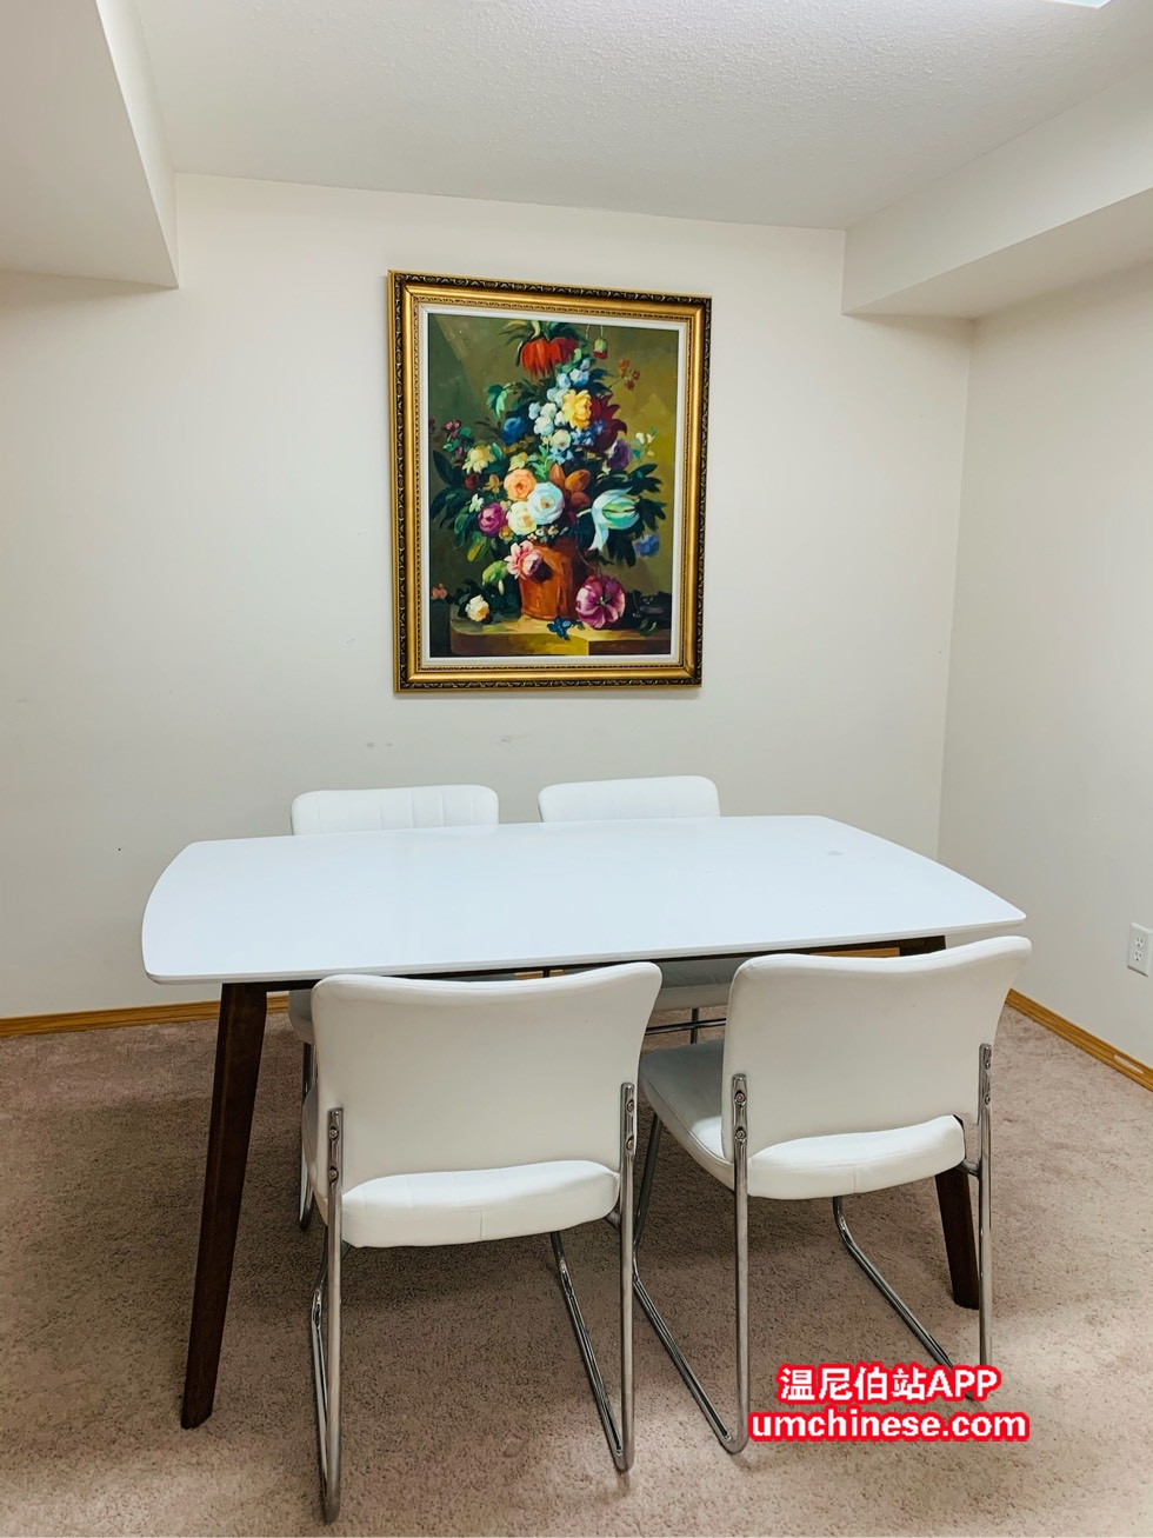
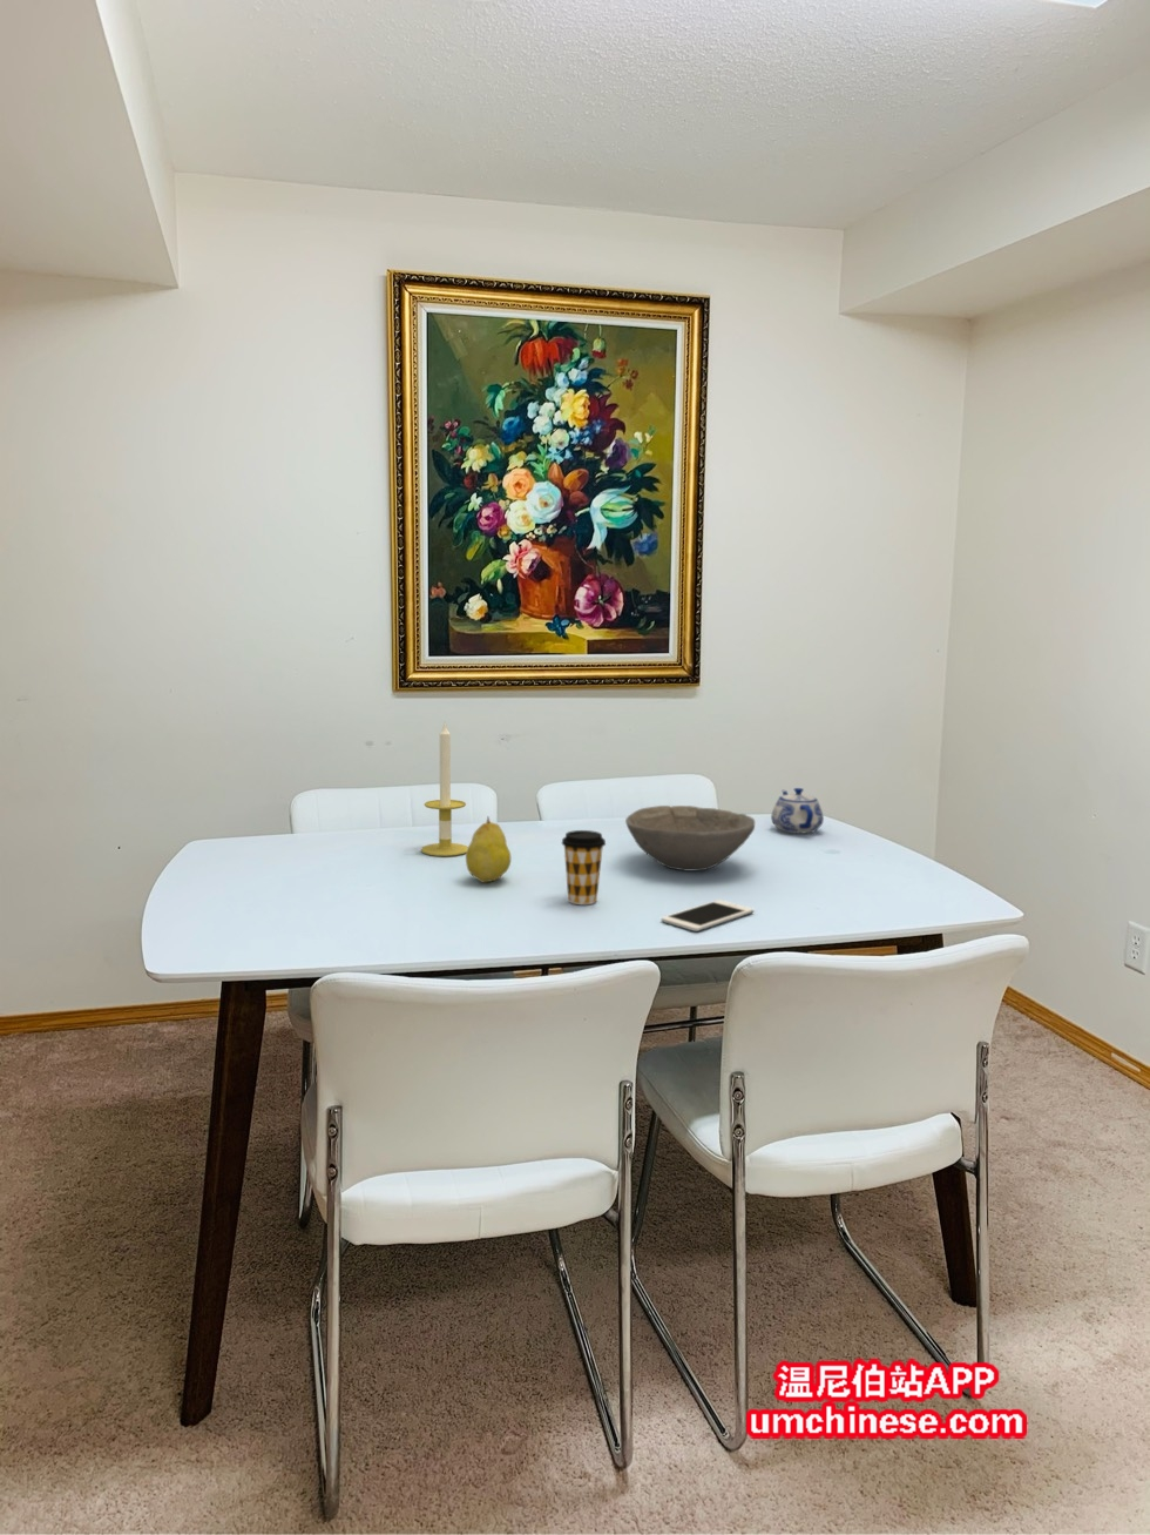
+ fruit [465,815,512,884]
+ cell phone [661,898,755,933]
+ candle [420,723,469,857]
+ coffee cup [561,829,606,905]
+ bowl [625,805,756,871]
+ teapot [769,787,825,834]
